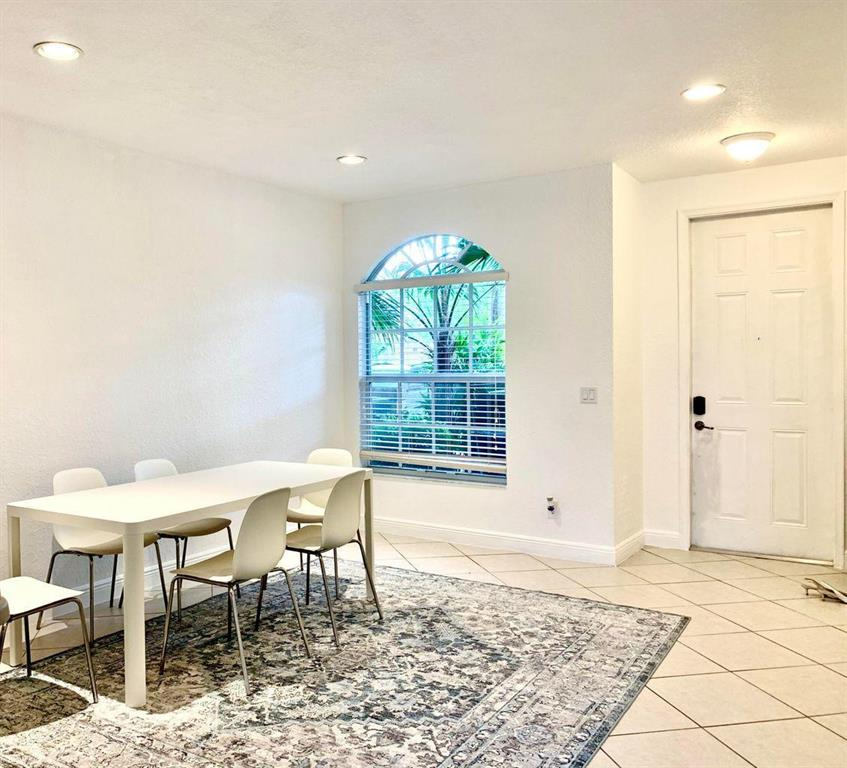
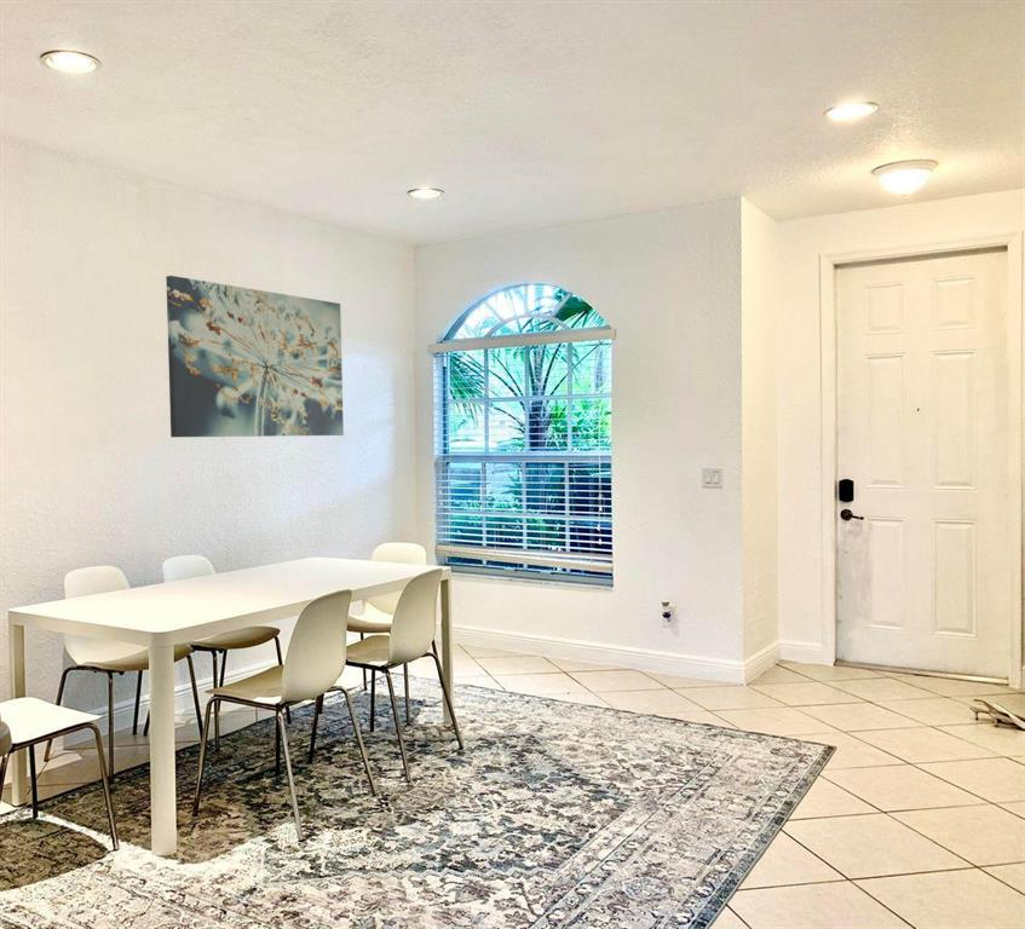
+ wall art [165,275,345,438]
